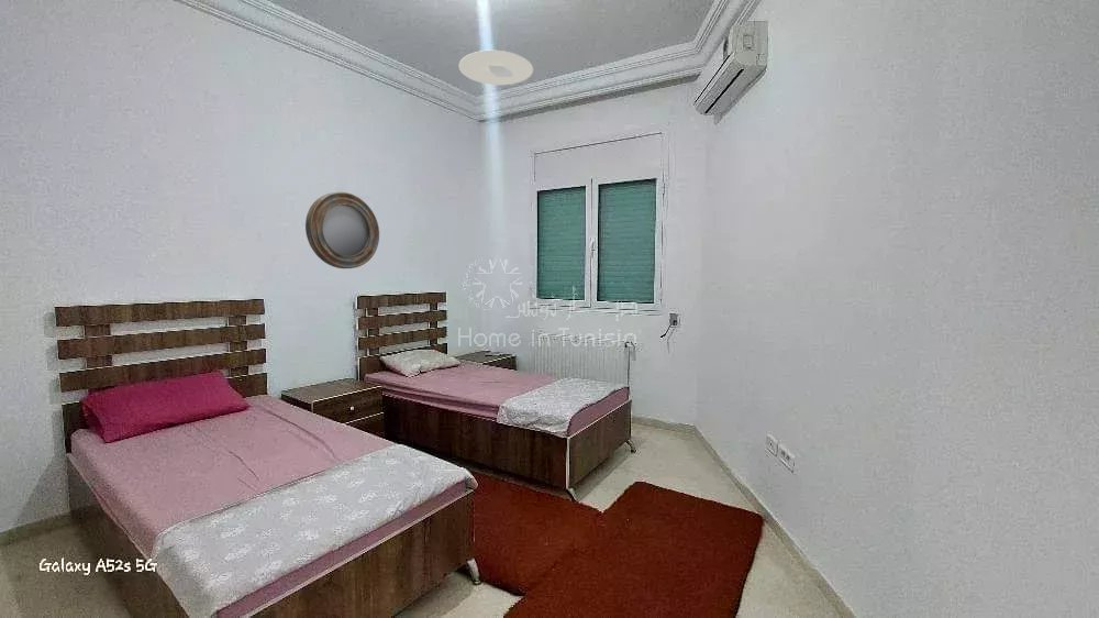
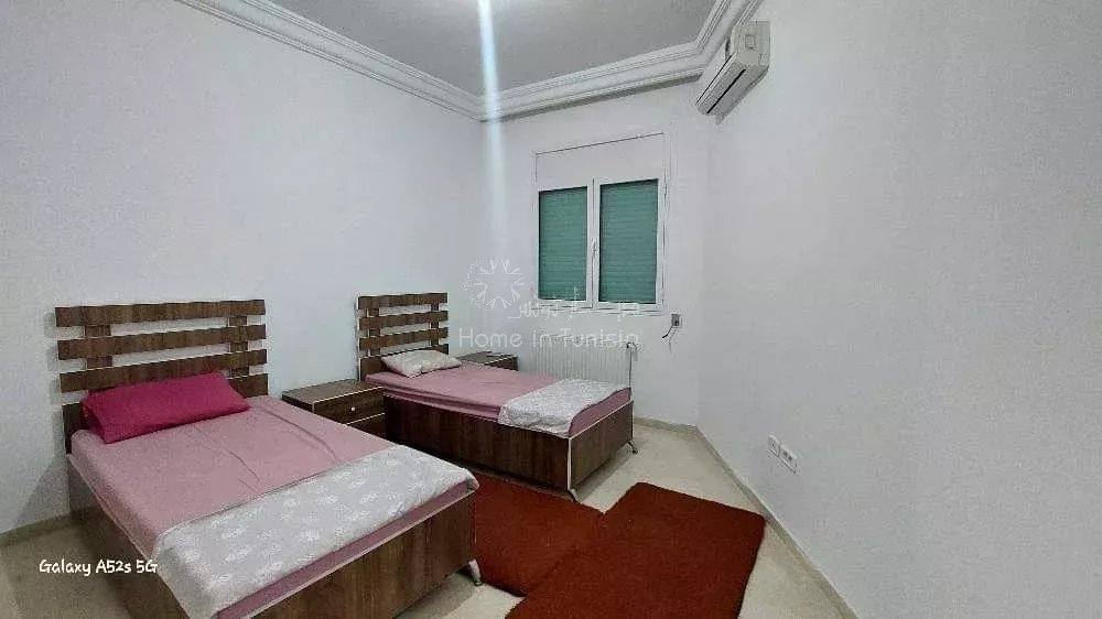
- ceiling light [458,49,534,86]
- home mirror [304,191,380,269]
